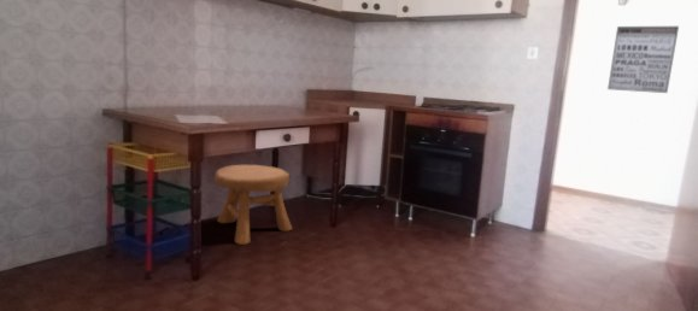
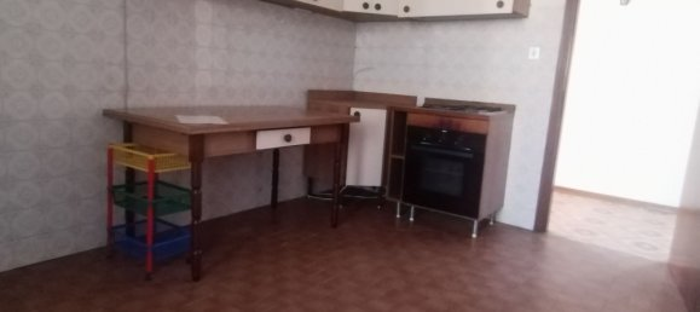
- stool [213,164,293,246]
- wall art [606,25,680,94]
